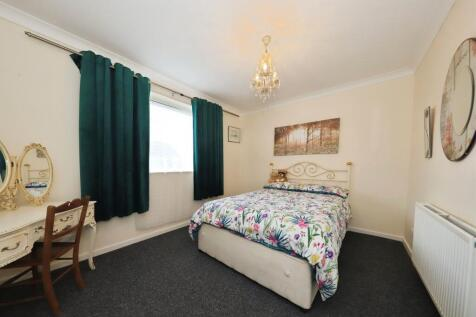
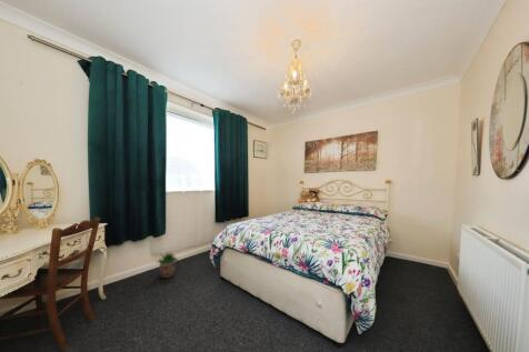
+ potted plant [156,251,179,279]
